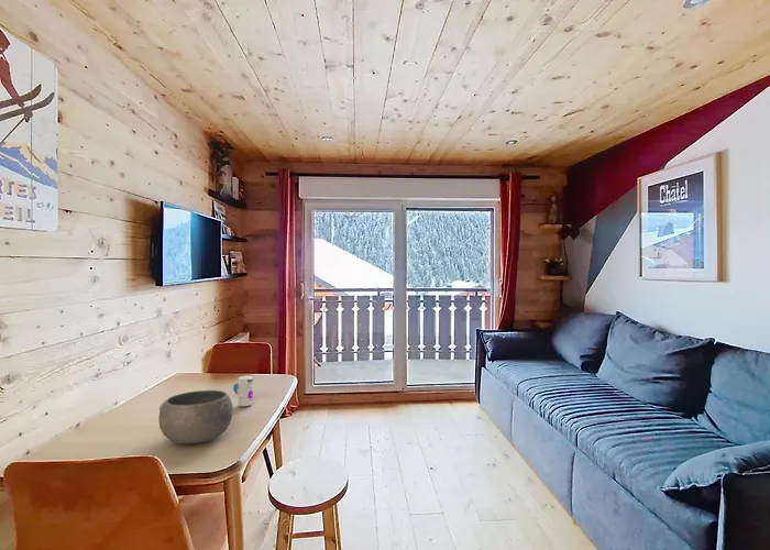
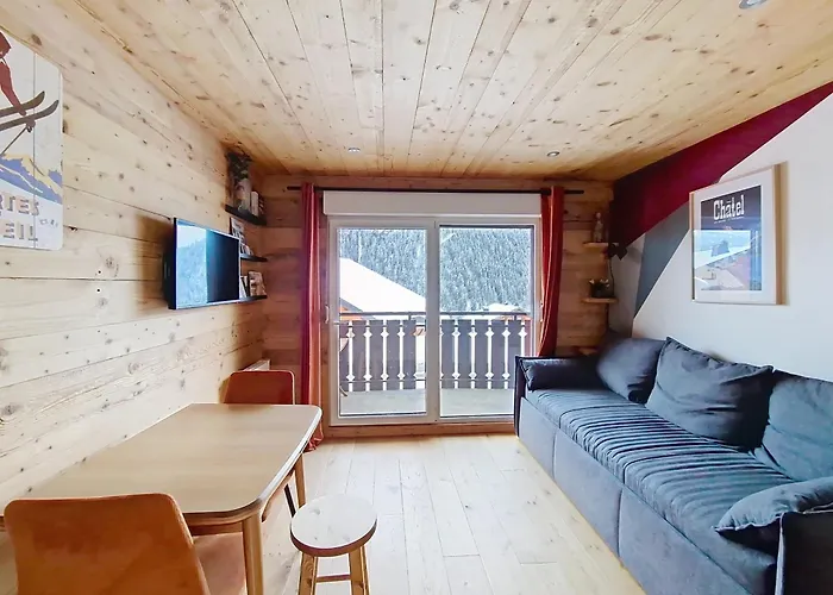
- toy [232,375,254,407]
- bowl [157,389,234,446]
